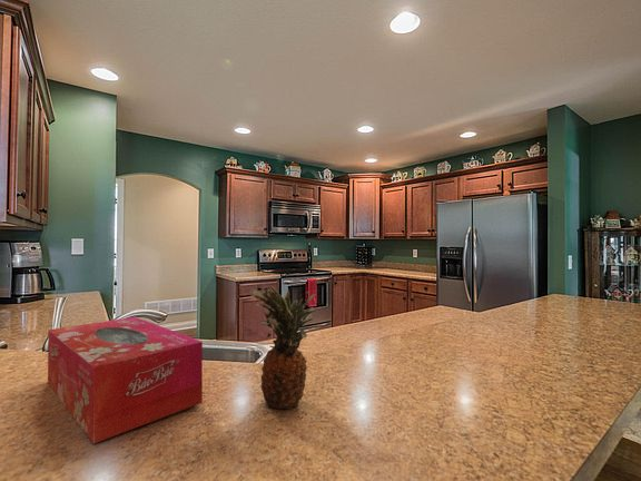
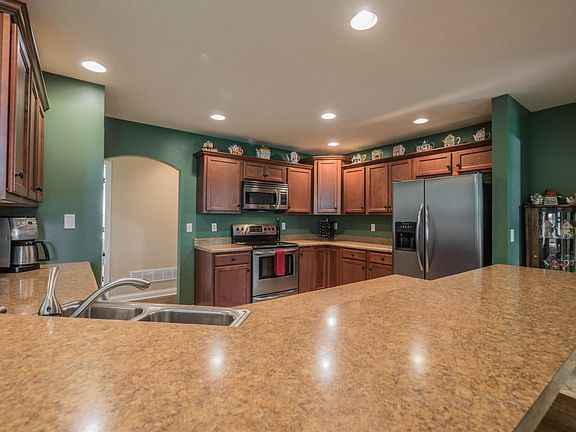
- fruit [249,284,317,411]
- tissue box [47,316,204,444]
